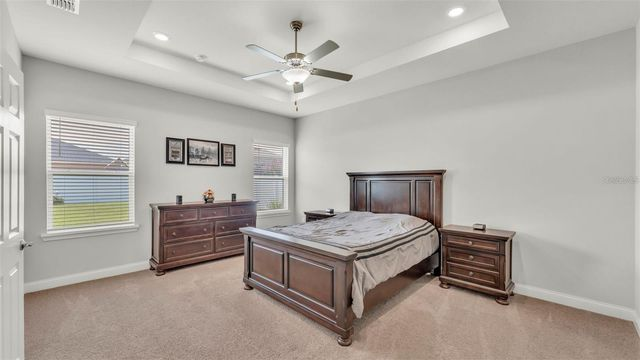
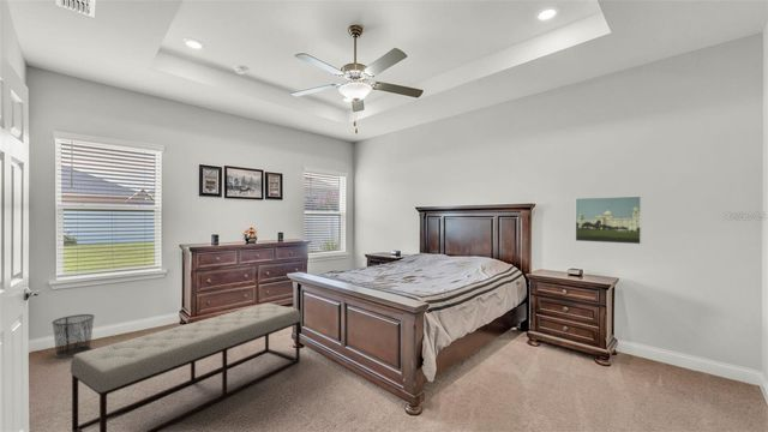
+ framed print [575,196,642,245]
+ bench [70,302,301,432]
+ waste bin [50,313,96,359]
